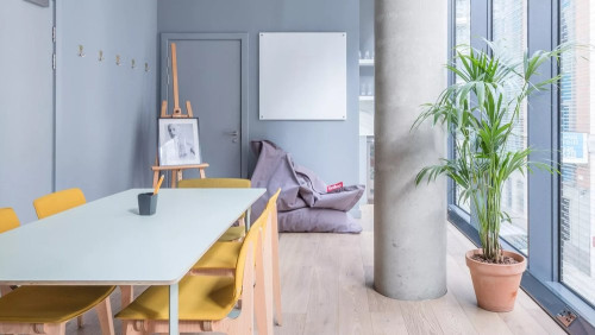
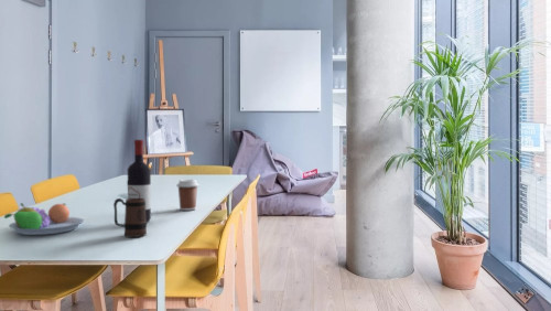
+ mug [112,197,148,238]
+ wine bottle [127,139,152,224]
+ fruit bowl [3,202,85,236]
+ coffee cup [175,179,199,212]
